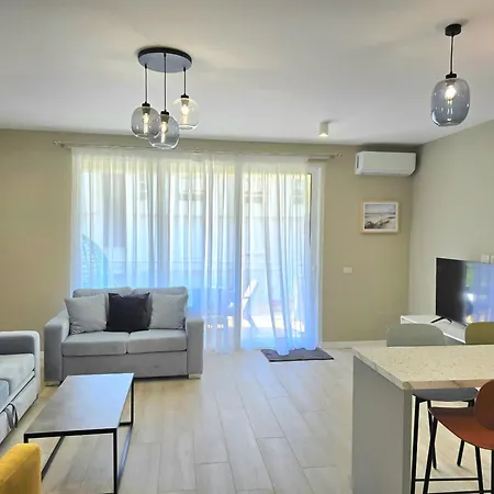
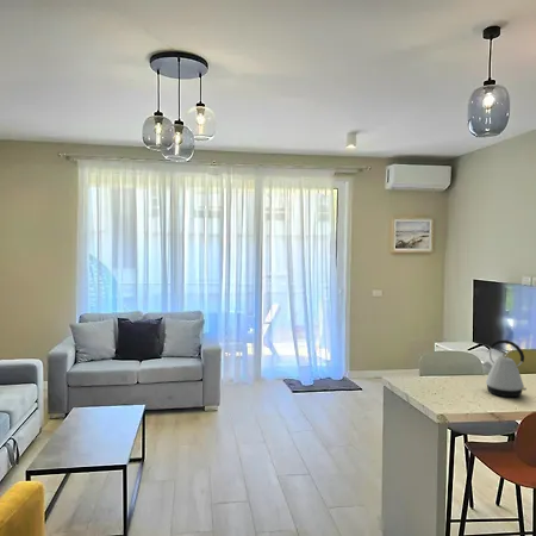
+ kettle [482,338,528,398]
